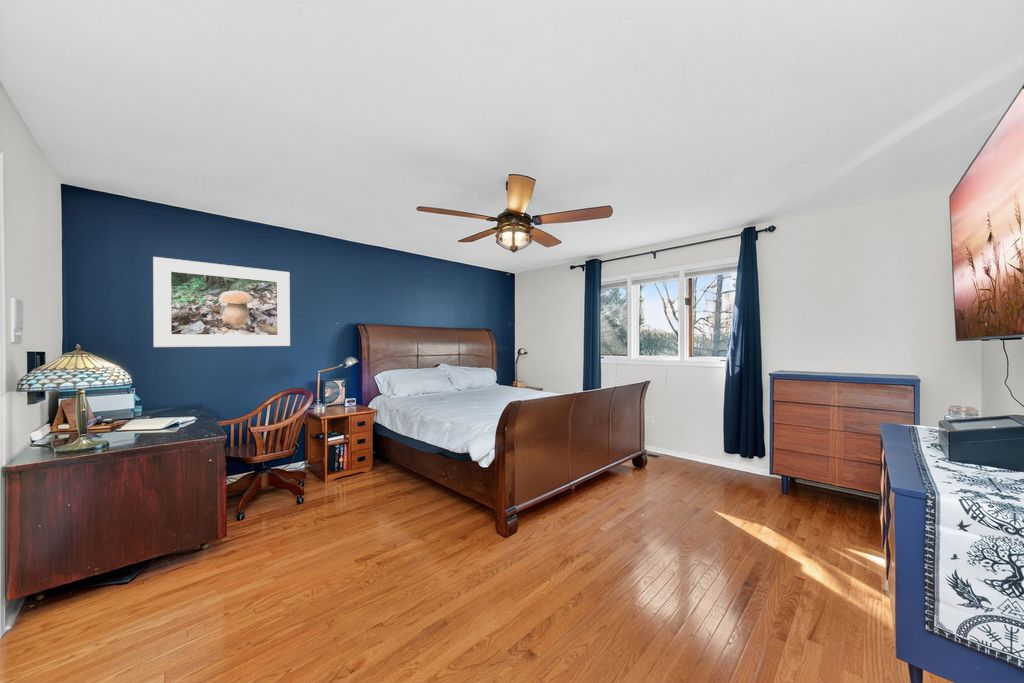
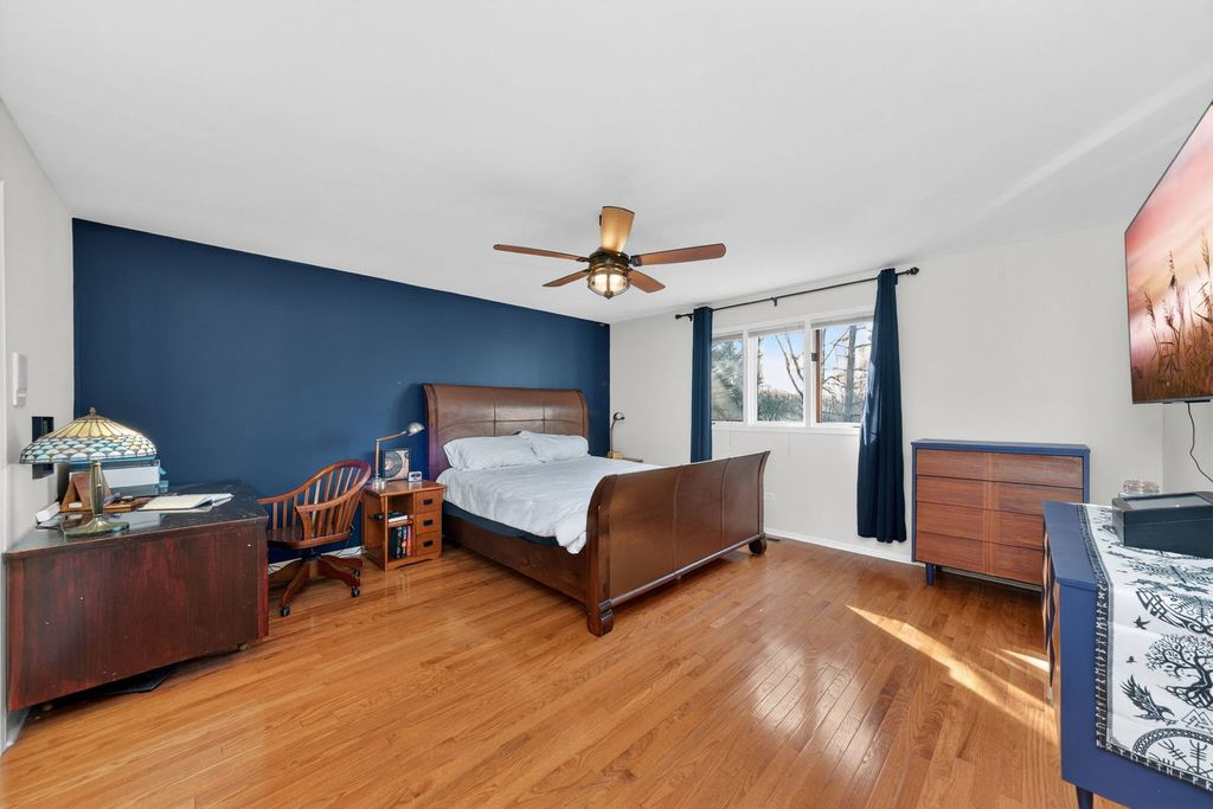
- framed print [152,256,291,348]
